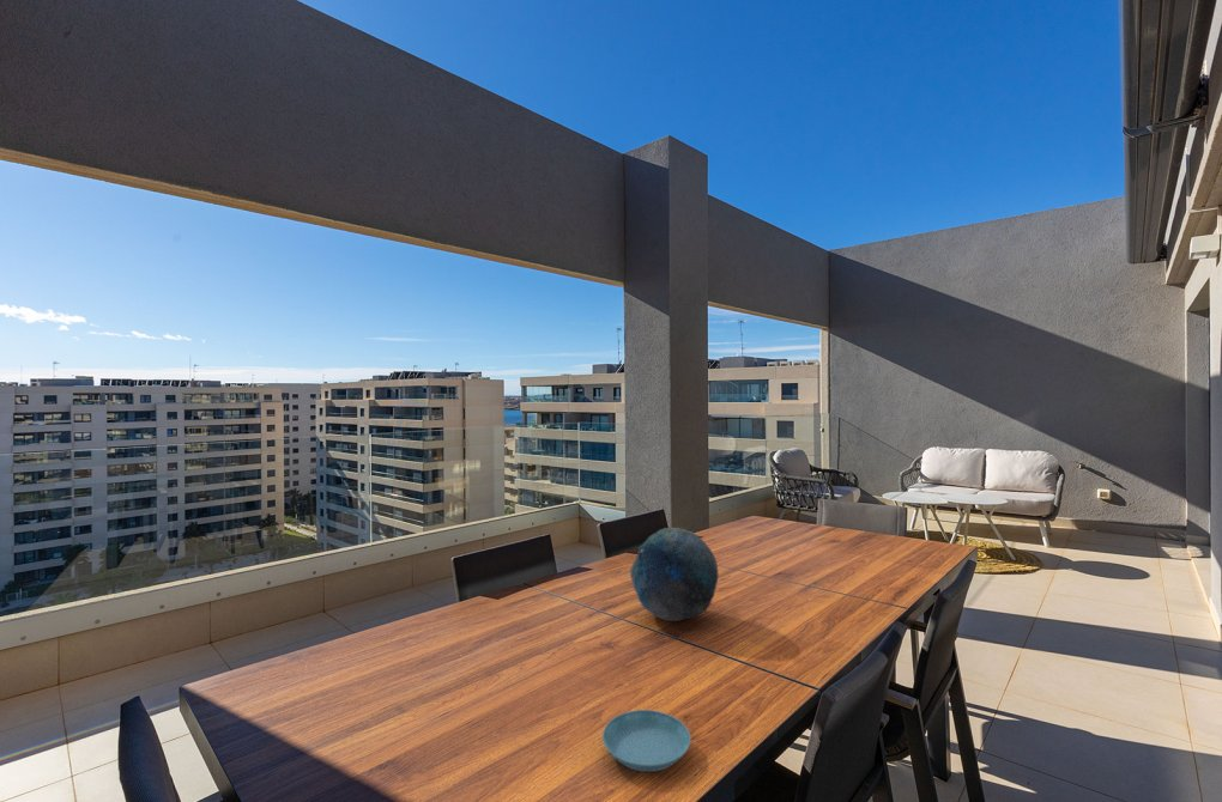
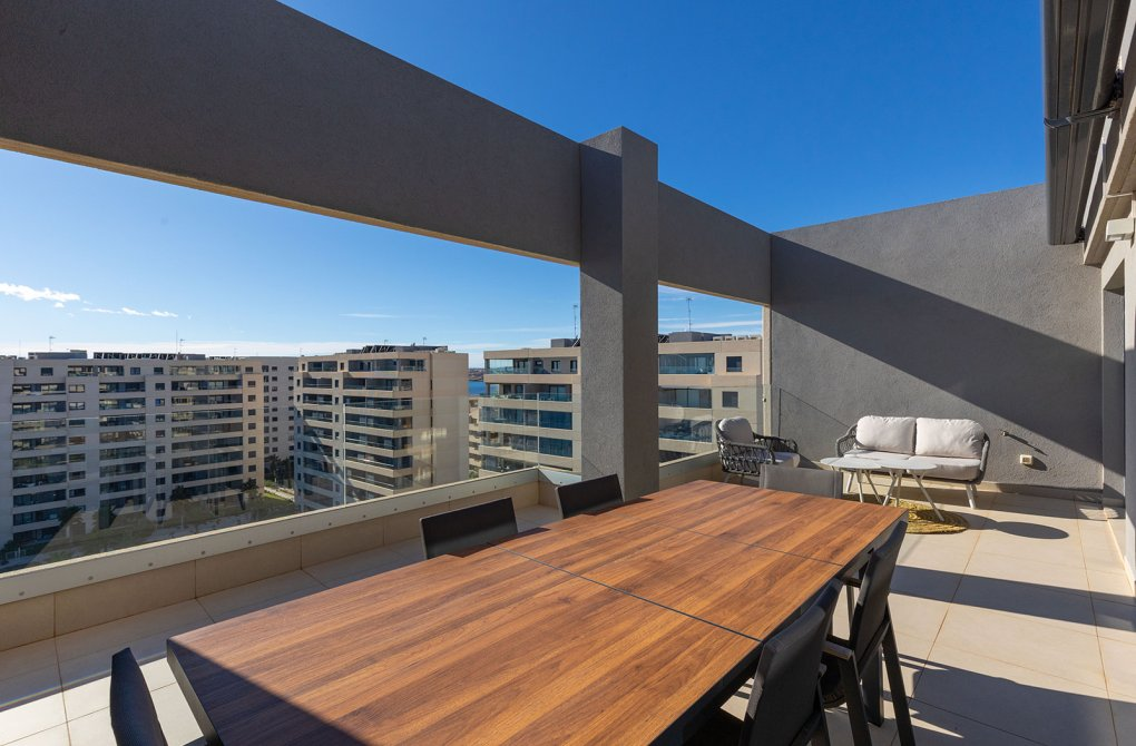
- decorative bowl [629,527,719,622]
- saucer [601,709,691,773]
